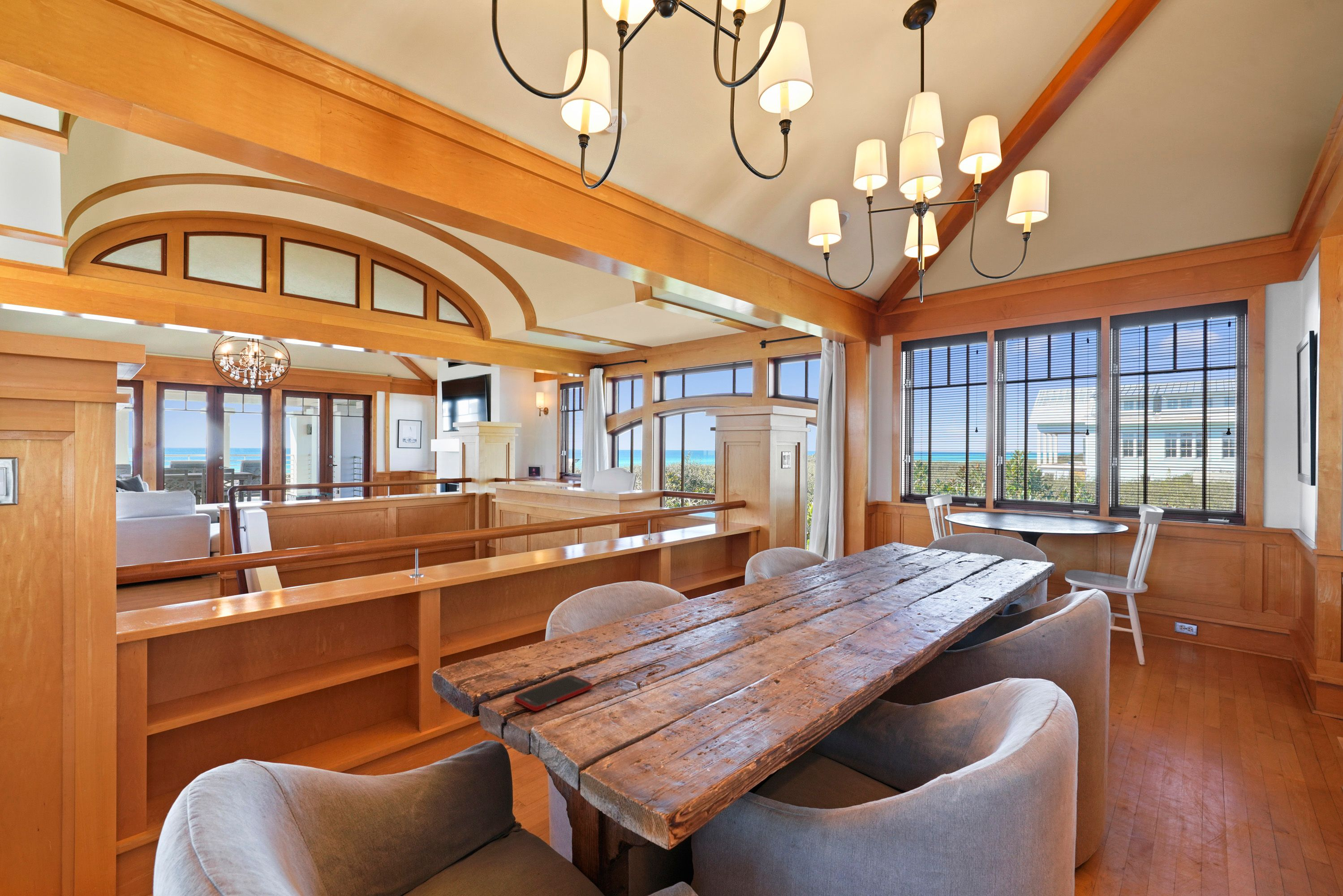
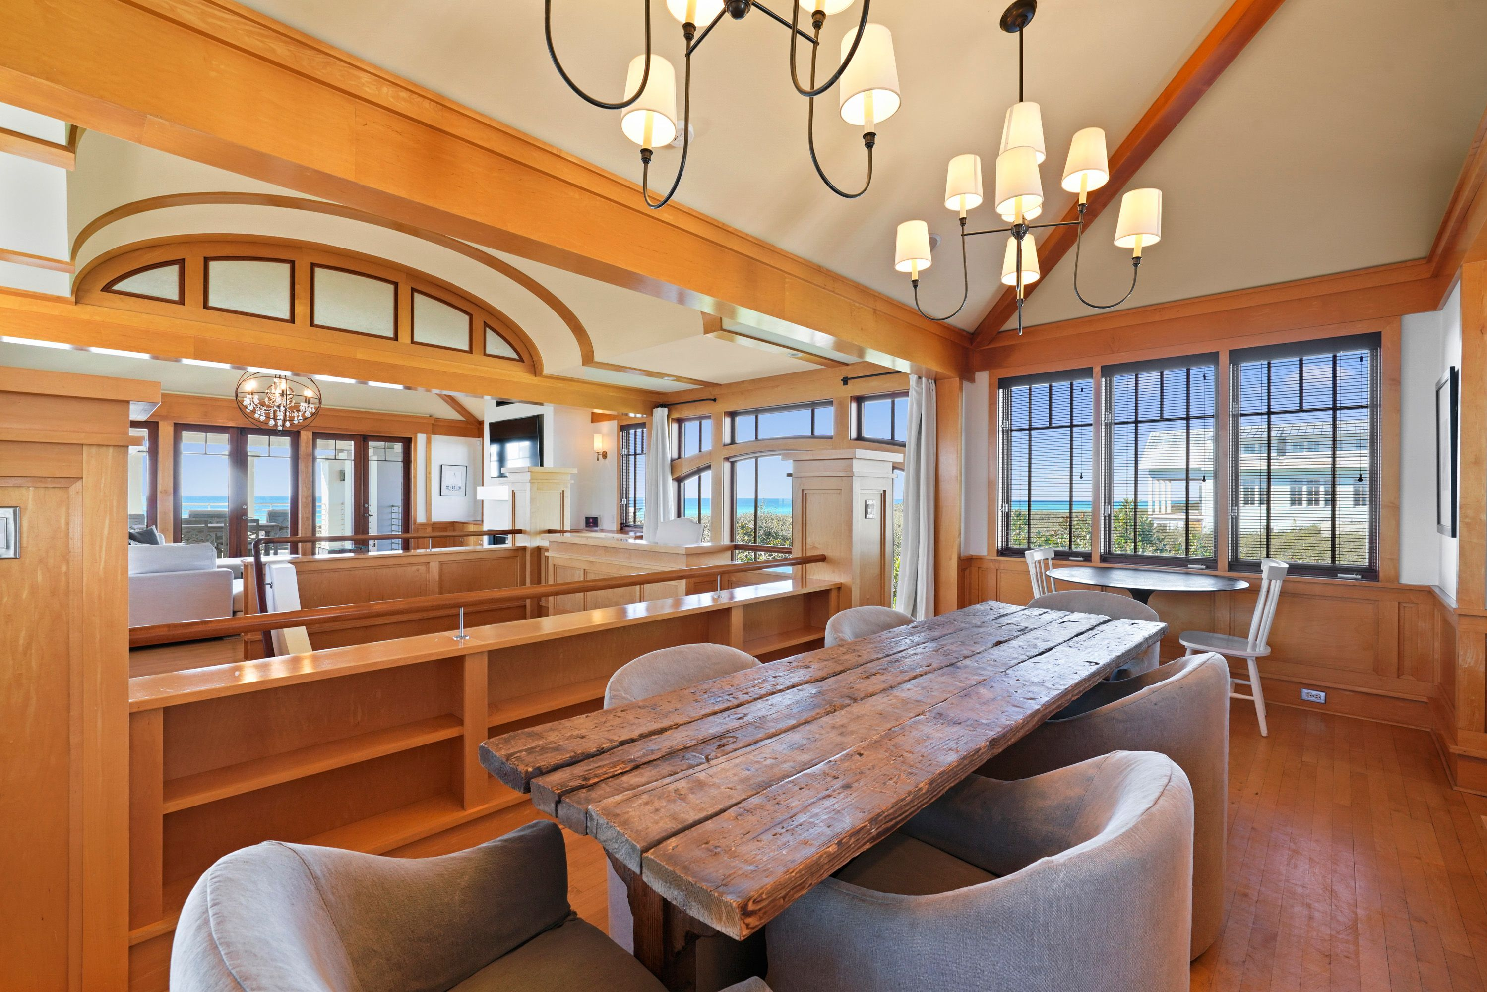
- cell phone [514,674,593,711]
